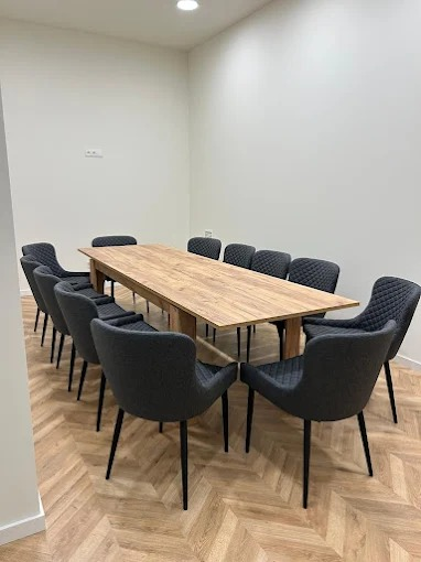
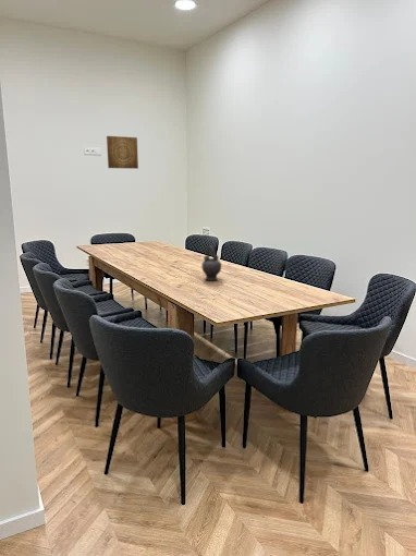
+ teapot [200,245,222,281]
+ wall art [106,135,139,170]
